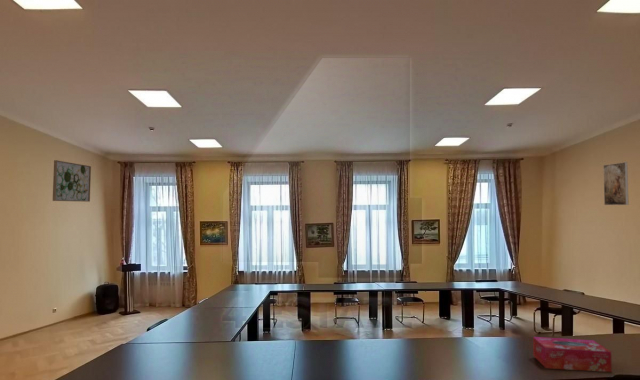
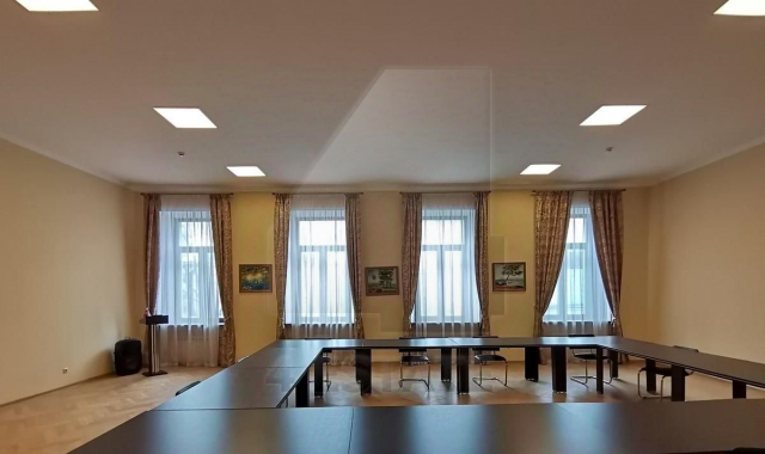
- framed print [602,161,629,206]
- tissue box [532,336,613,373]
- wall art [52,159,92,203]
